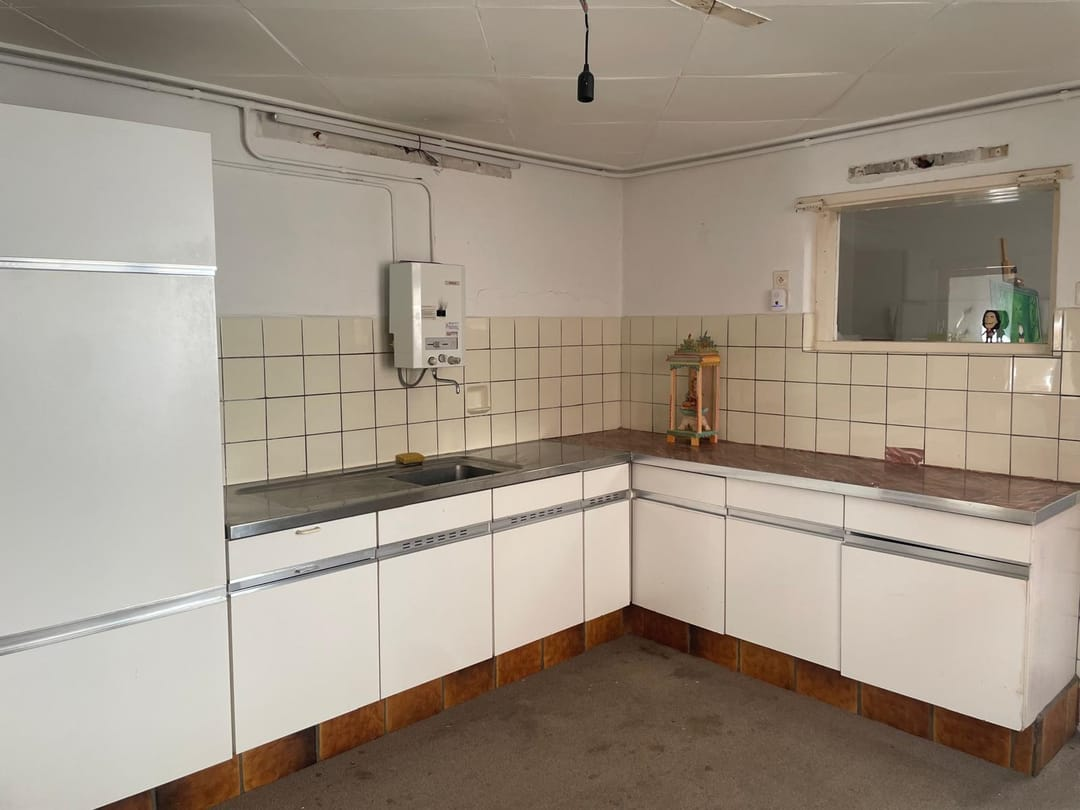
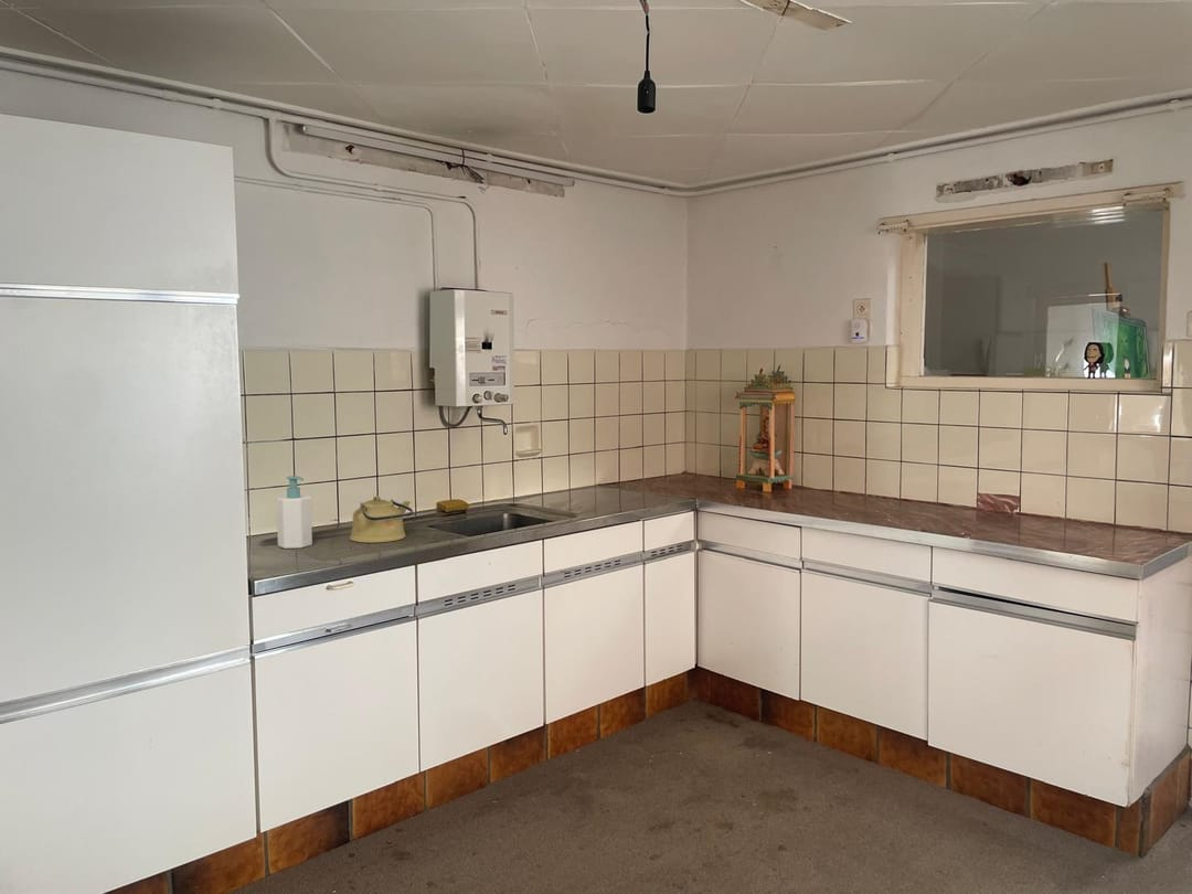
+ soap bottle [276,475,313,550]
+ kettle [349,494,414,544]
